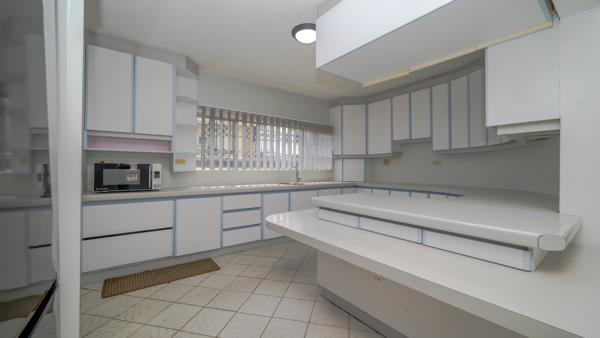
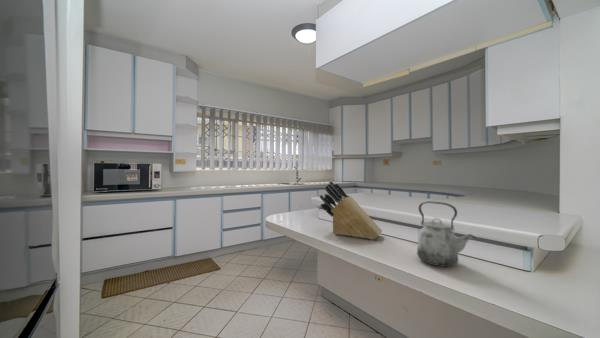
+ knife block [319,180,383,240]
+ kettle [416,201,476,268]
